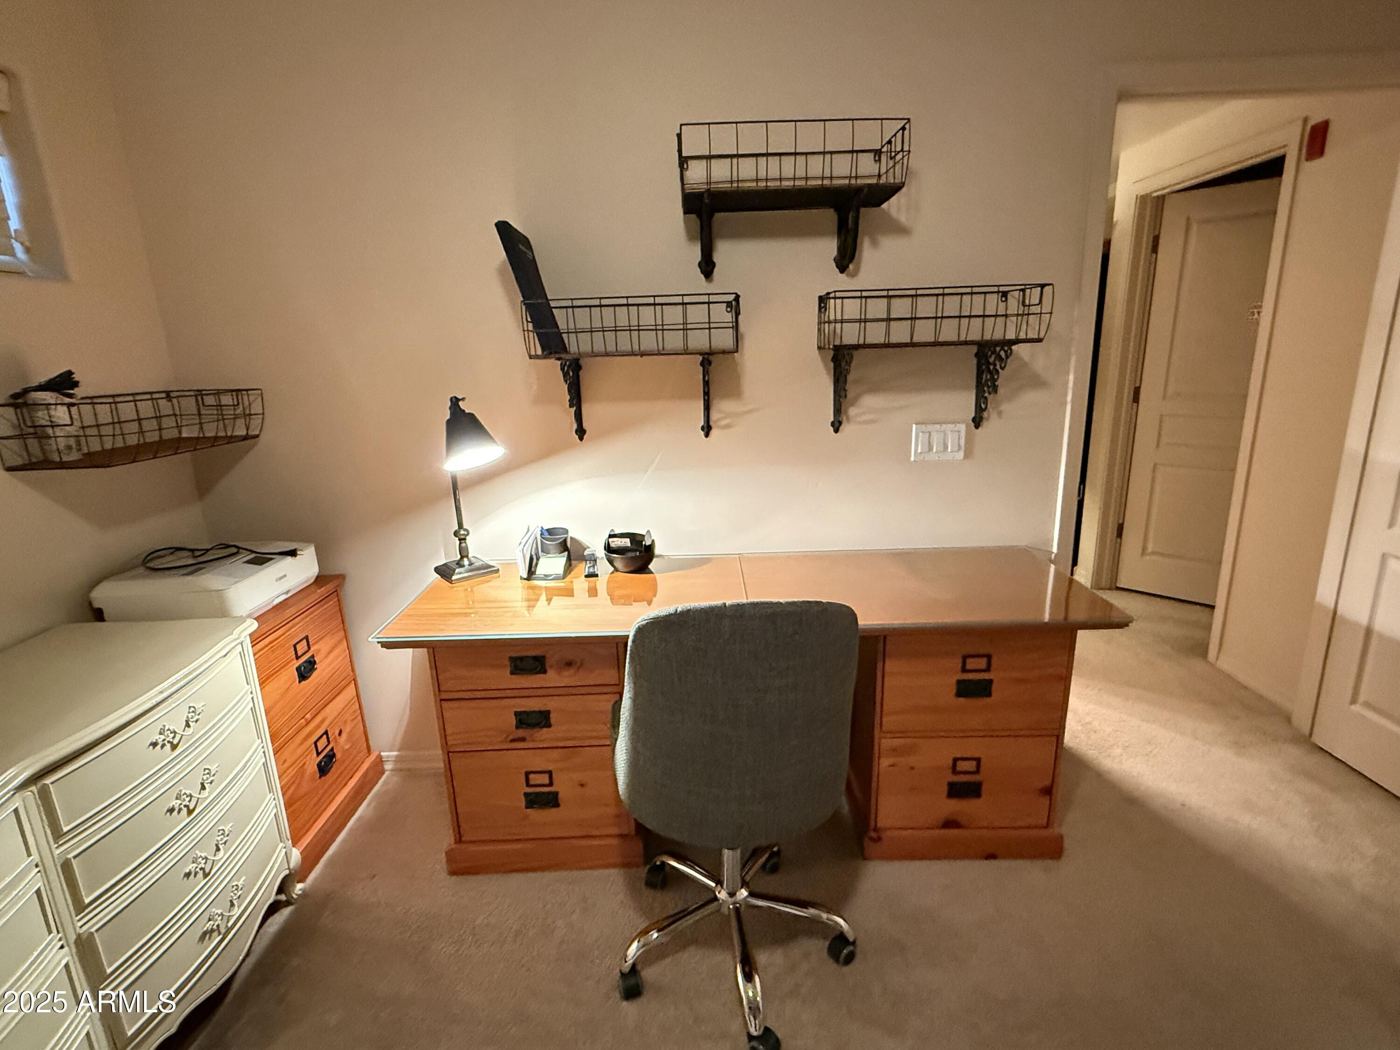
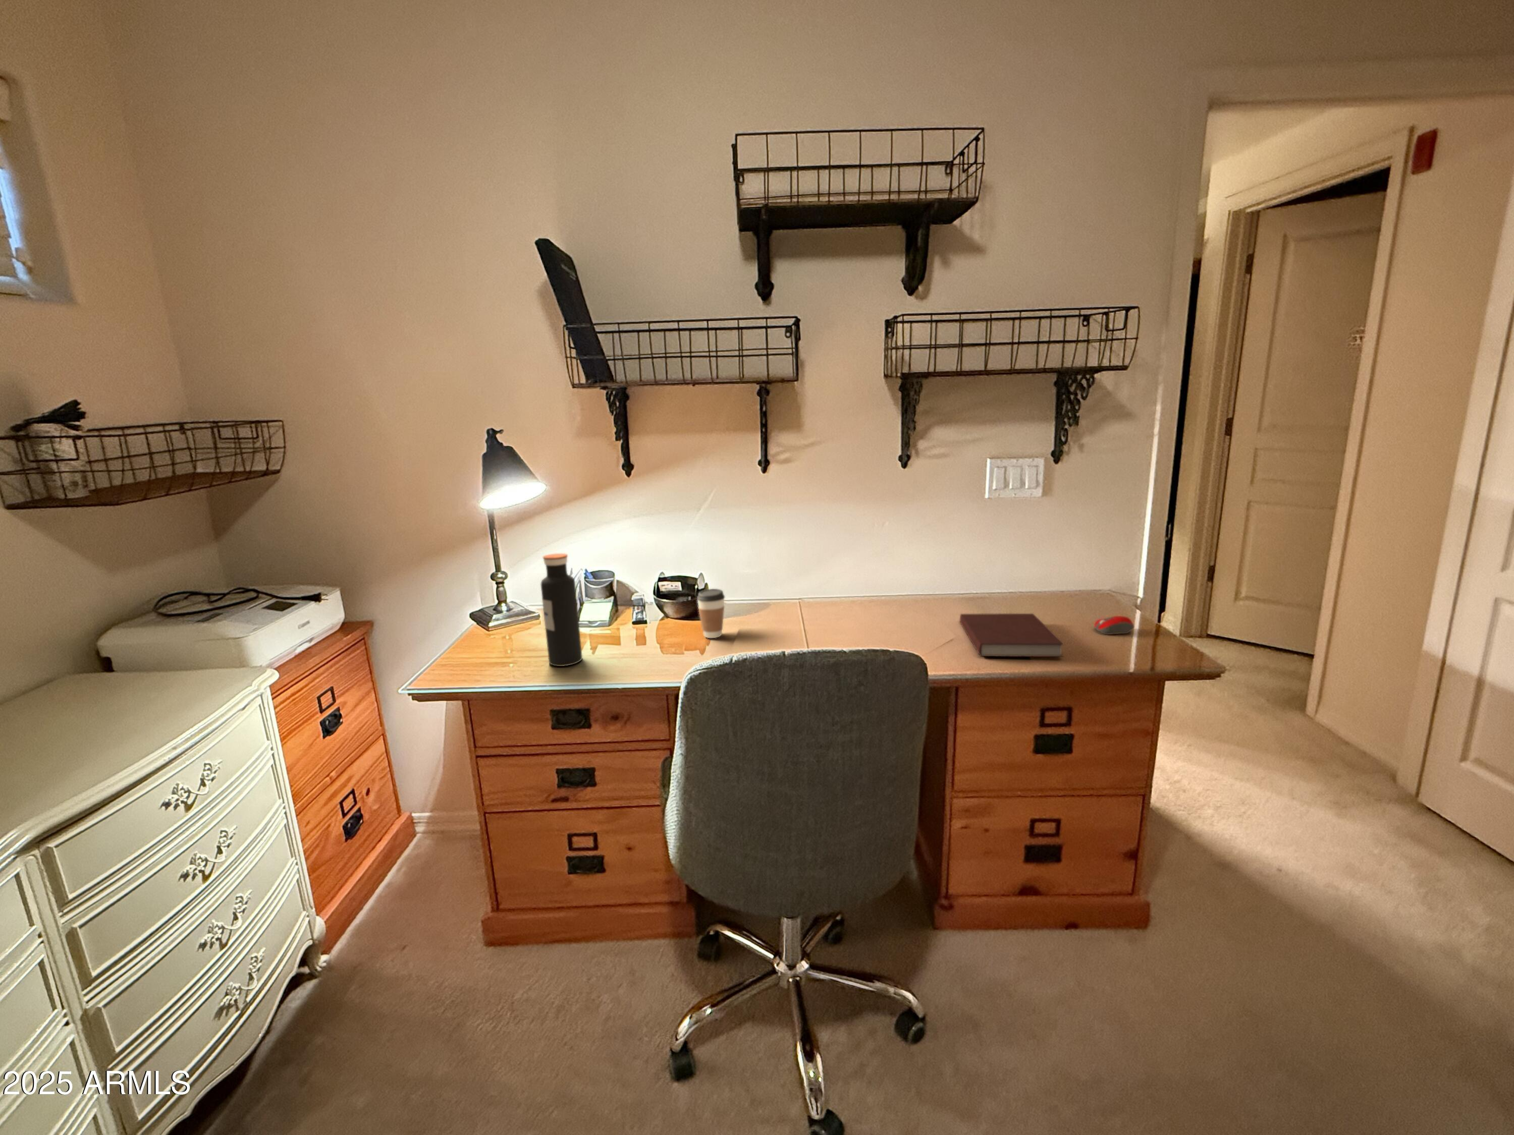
+ computer mouse [1093,615,1135,635]
+ water bottle [540,553,583,666]
+ notebook [960,613,1066,657]
+ coffee cup [696,588,725,639]
